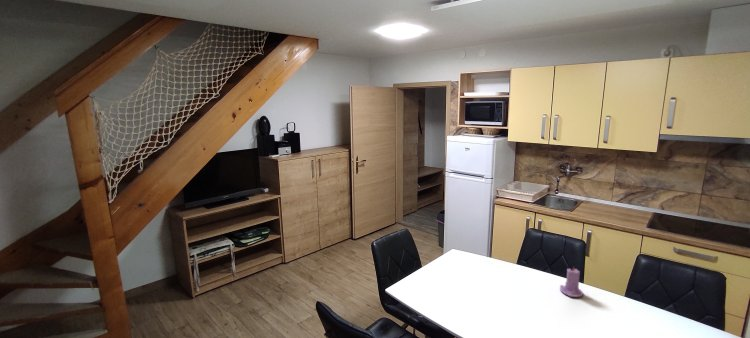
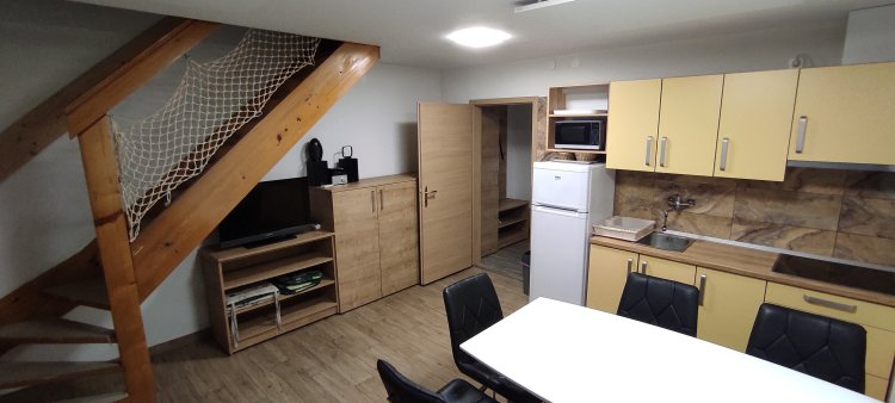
- candle [559,265,584,298]
